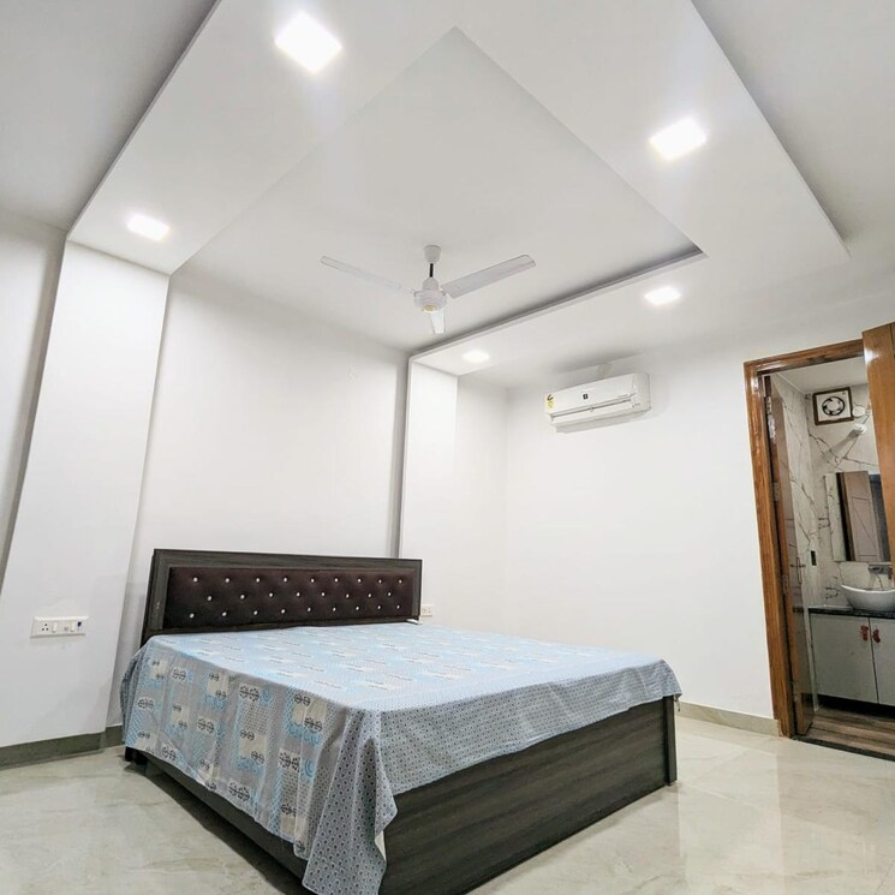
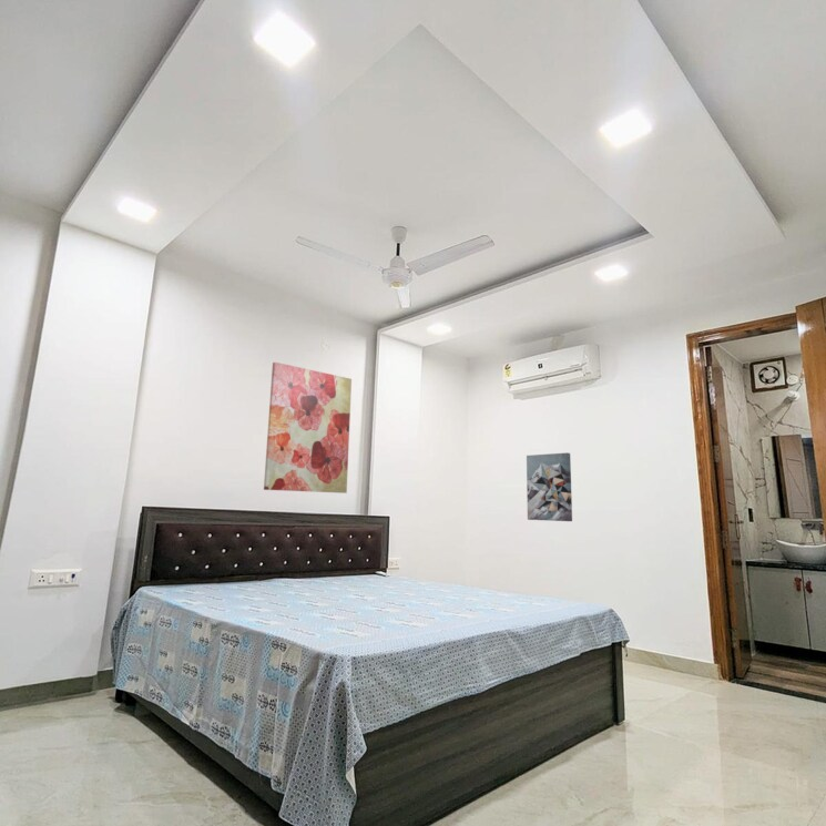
+ wall art [526,451,573,522]
+ wall art [263,361,353,494]
